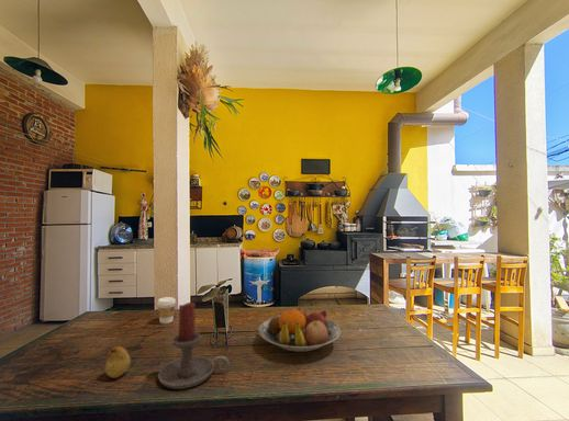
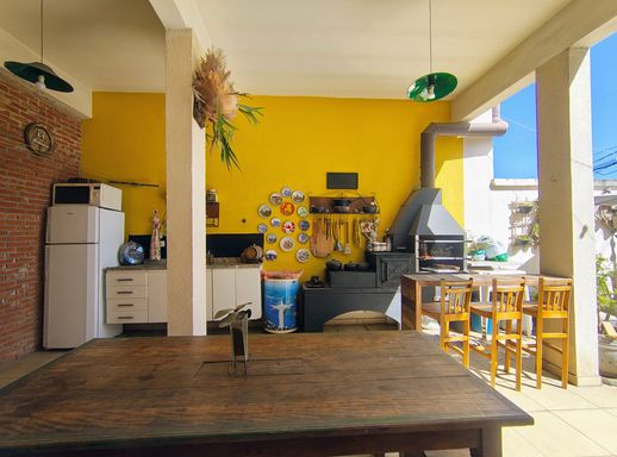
- fruit [103,345,132,379]
- fruit bowl [258,304,342,353]
- coffee cup [156,296,177,325]
- candle holder [157,301,231,390]
